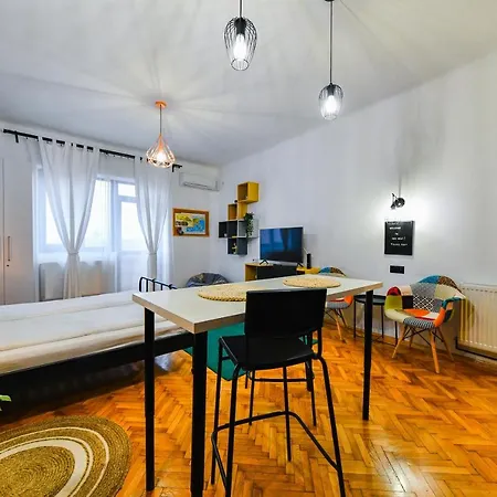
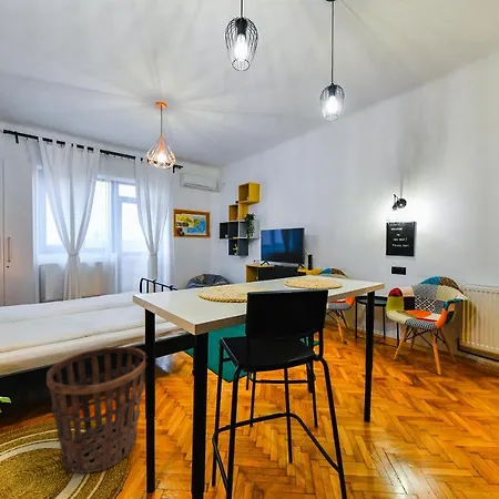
+ basket [45,346,146,475]
